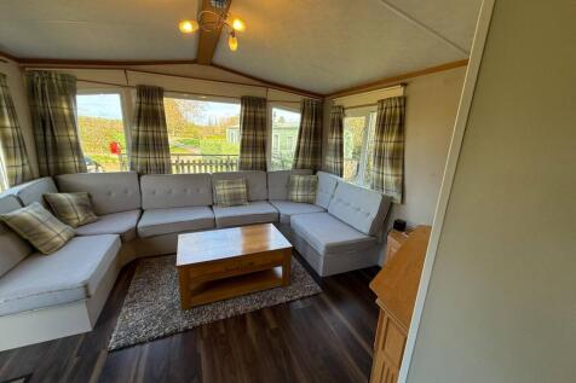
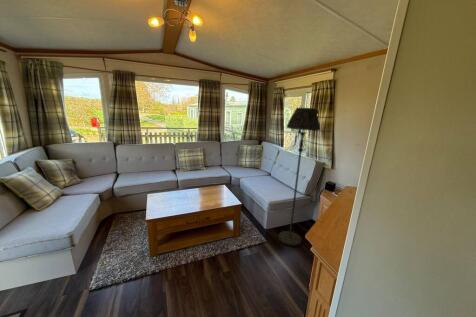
+ floor lamp [278,107,322,247]
